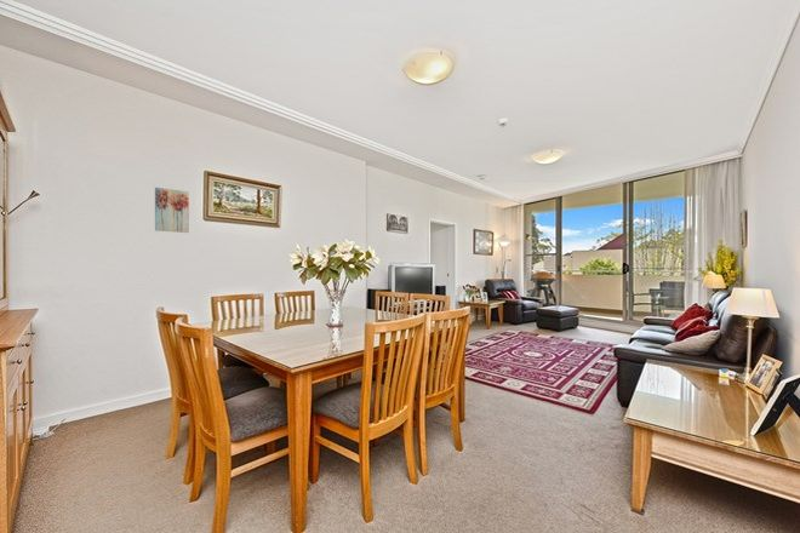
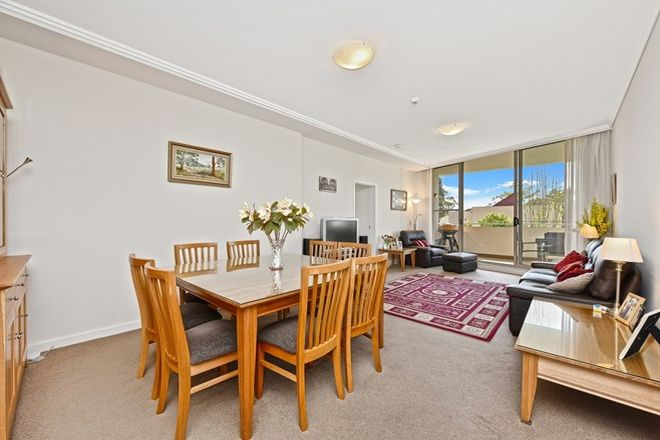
- wall art [154,187,190,234]
